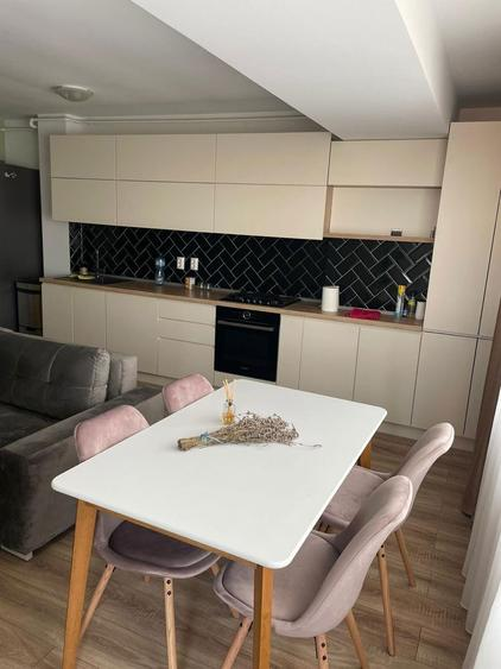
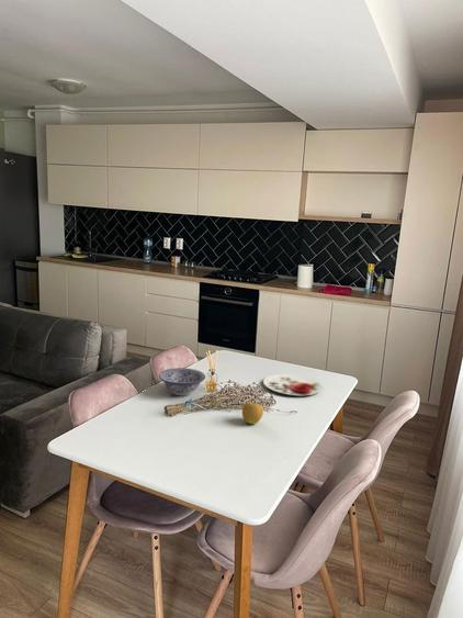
+ bowl [158,367,206,396]
+ plate [262,373,324,396]
+ apple [241,401,264,425]
